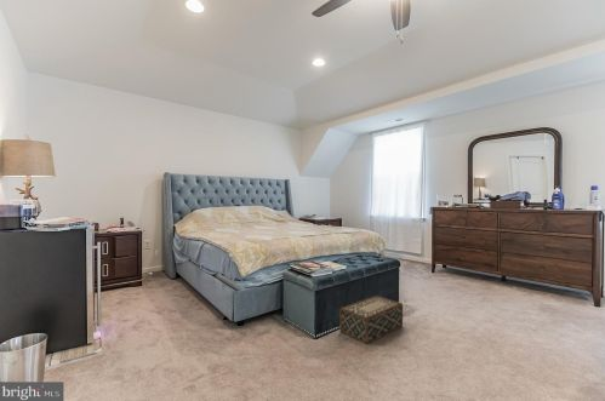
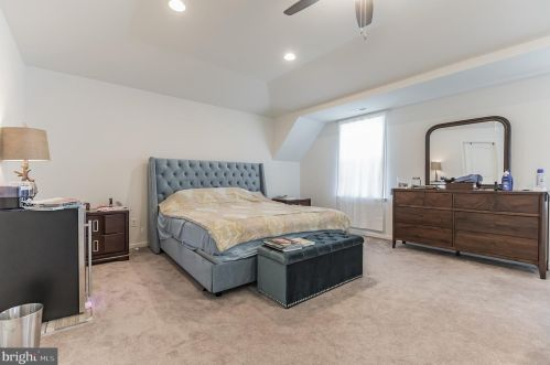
- woven basket [338,294,404,345]
